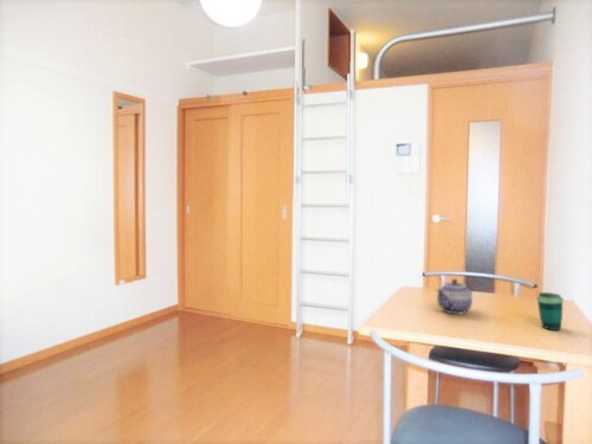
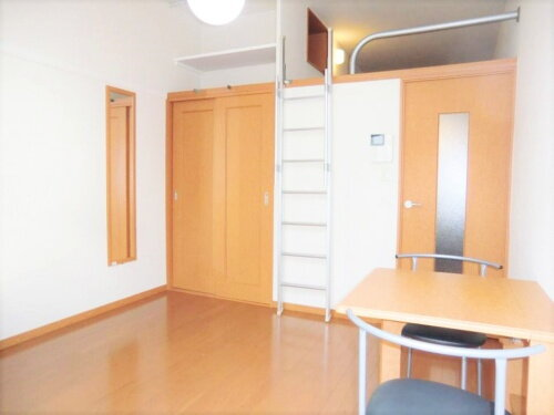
- cup [535,291,565,332]
- teapot [435,278,474,316]
